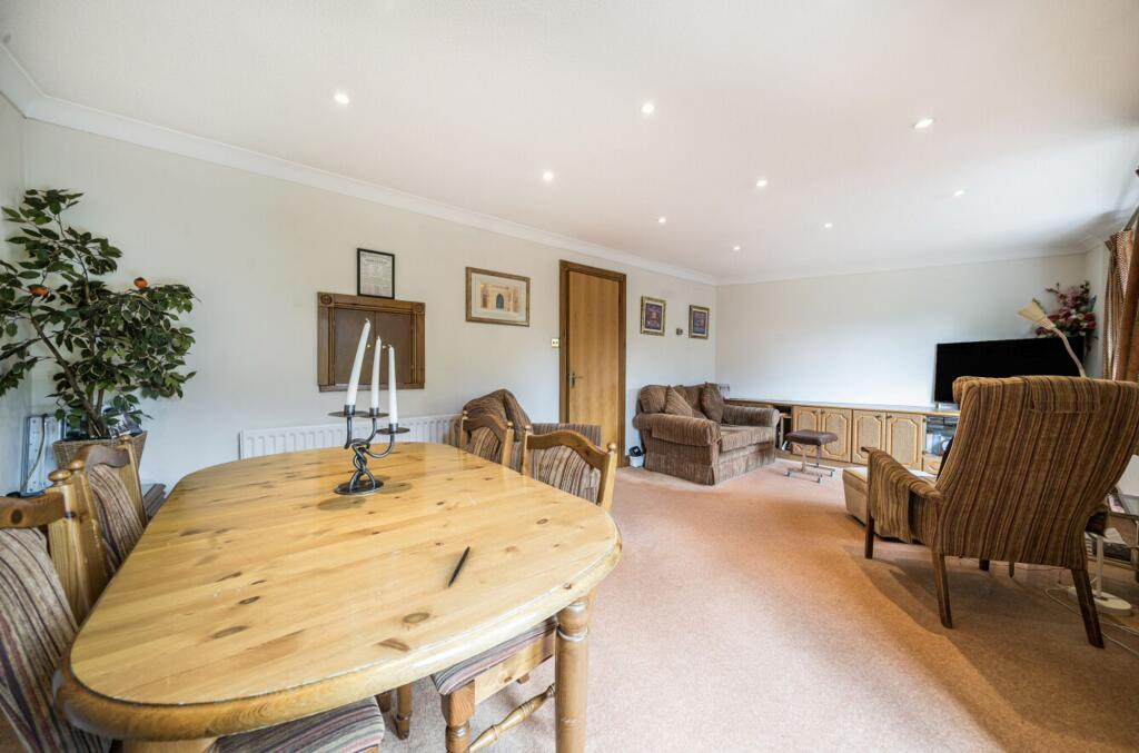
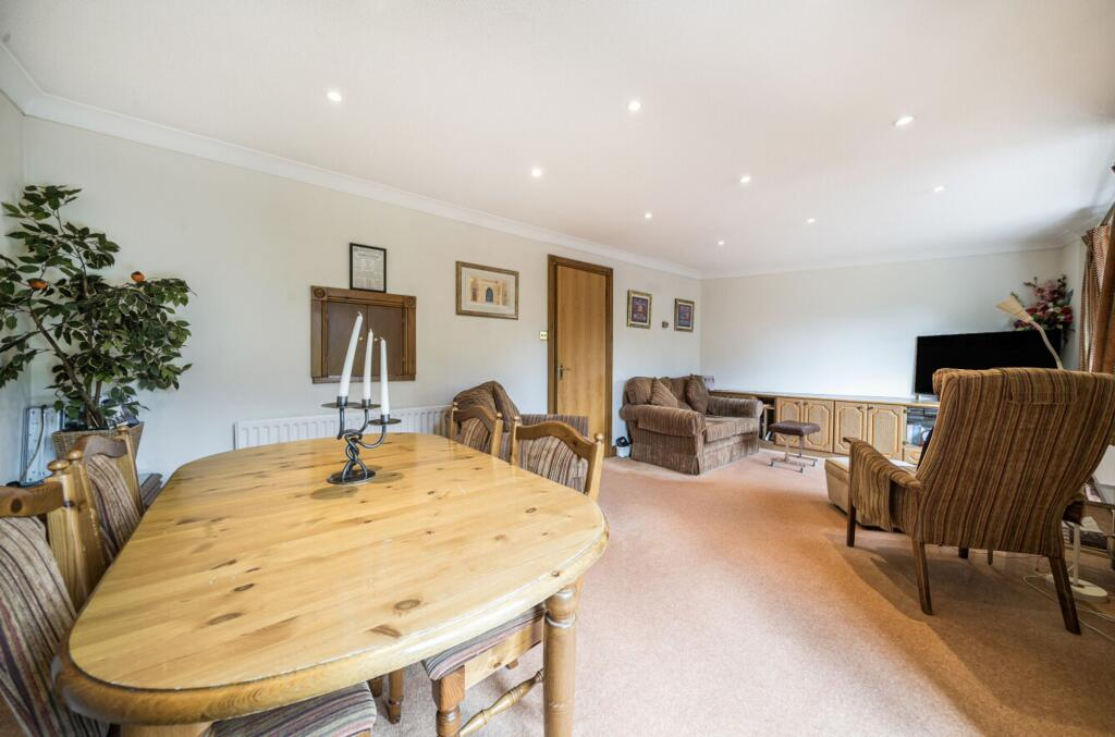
- pen [447,545,472,588]
